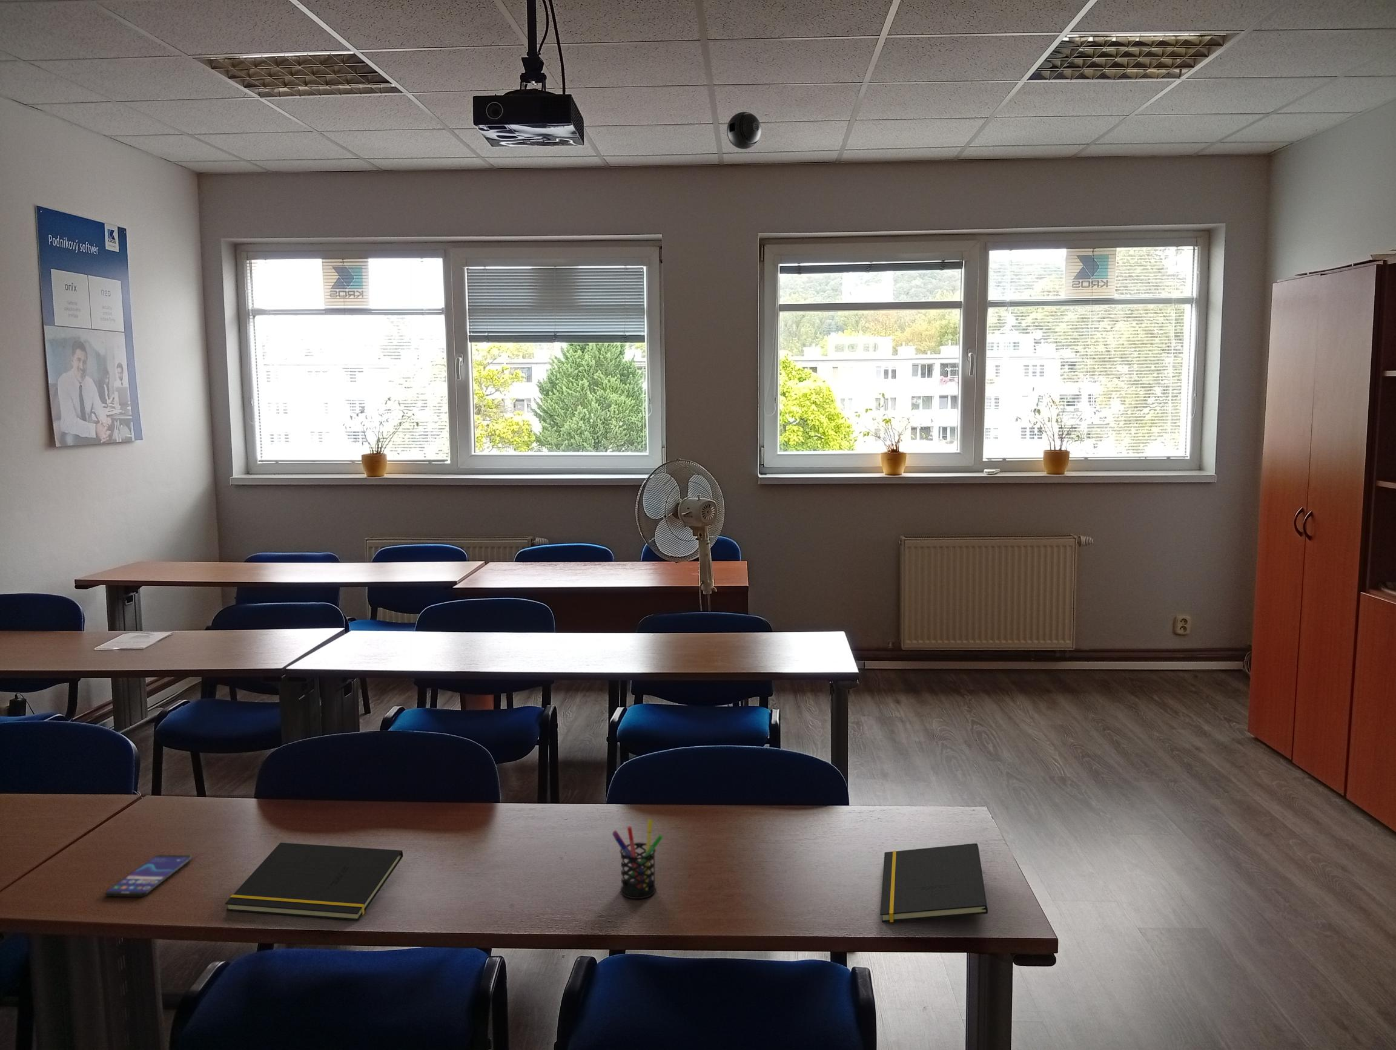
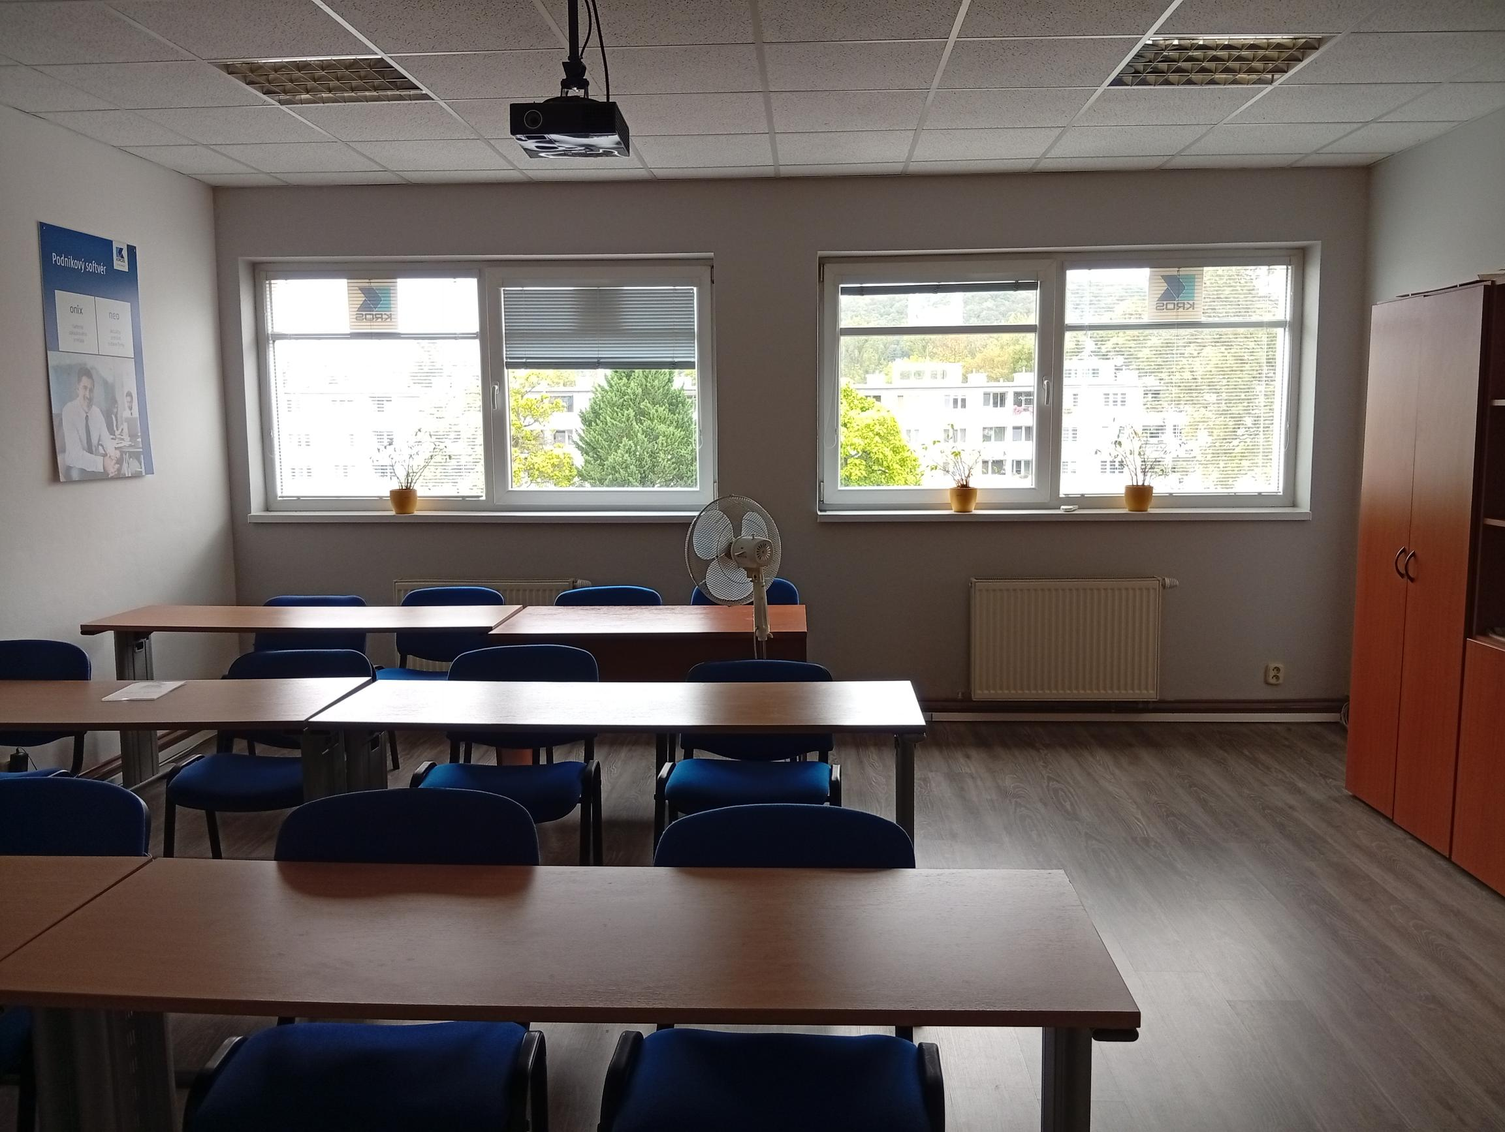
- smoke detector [726,111,761,150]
- notepad [880,843,989,923]
- notepad [225,842,404,921]
- pen holder [611,818,663,899]
- smartphone [104,855,193,898]
